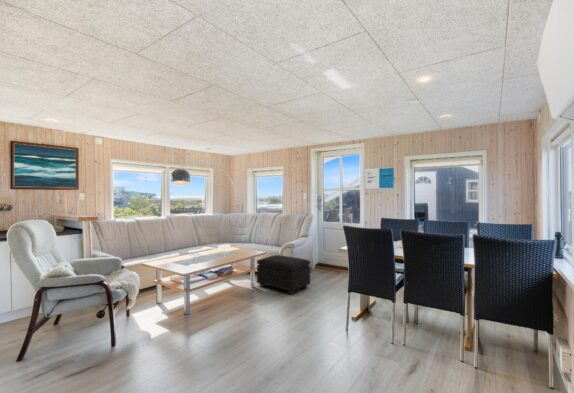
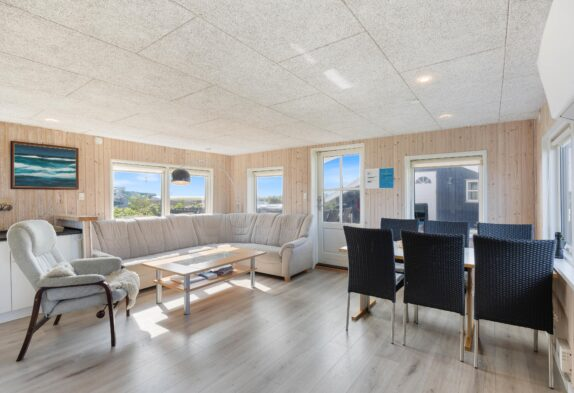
- footstool [256,254,311,295]
